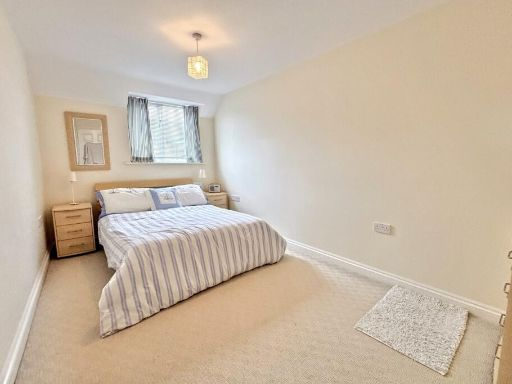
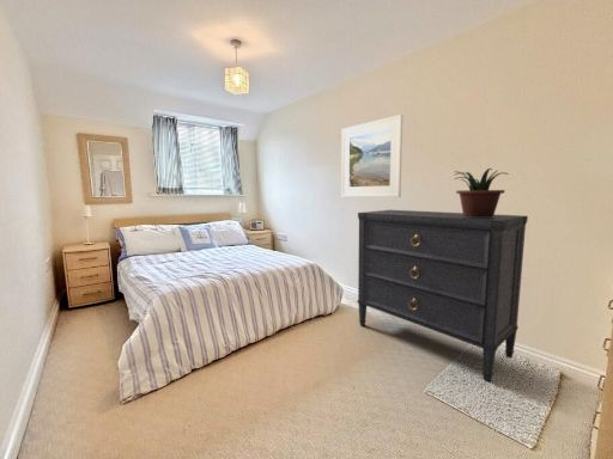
+ potted plant [453,167,510,218]
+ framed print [340,114,403,198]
+ dresser [357,209,529,384]
